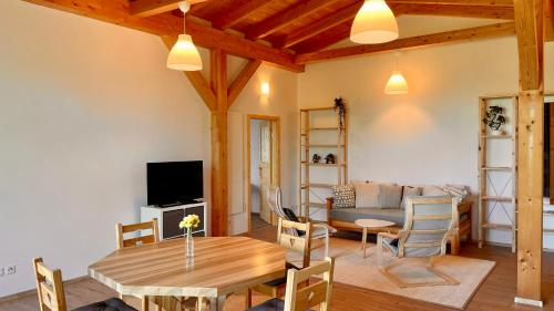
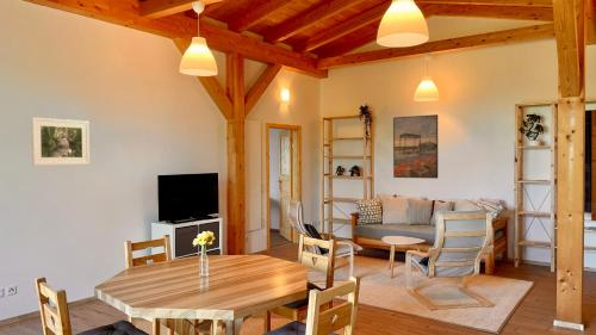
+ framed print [31,117,91,167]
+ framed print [392,113,439,180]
